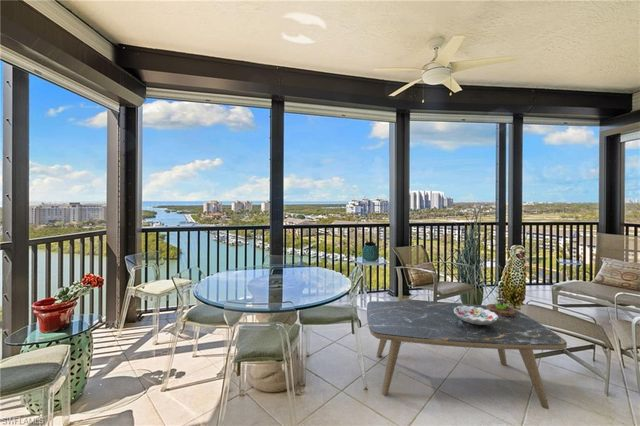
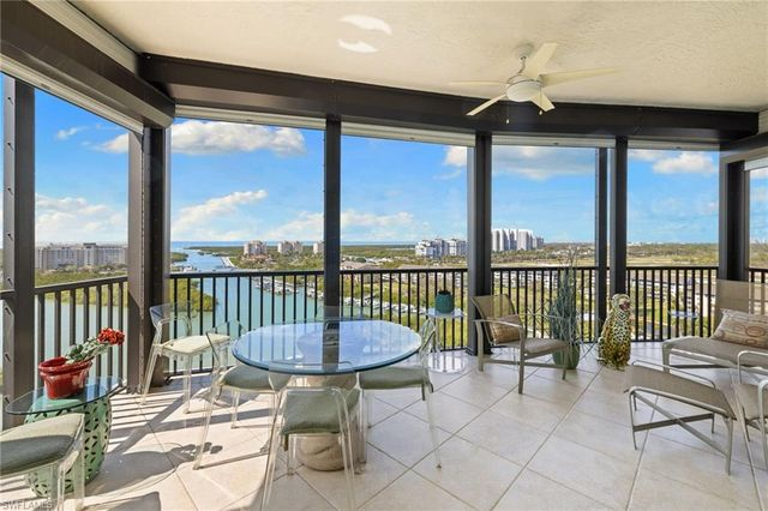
- decorative bowl [454,306,498,325]
- succulent planter [486,296,516,317]
- coffee table [366,300,568,410]
